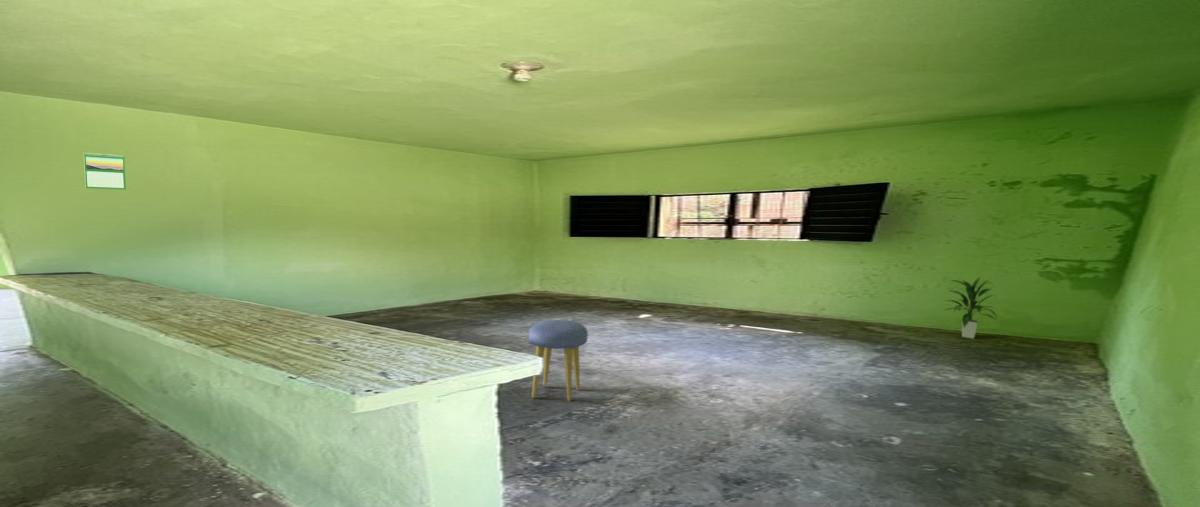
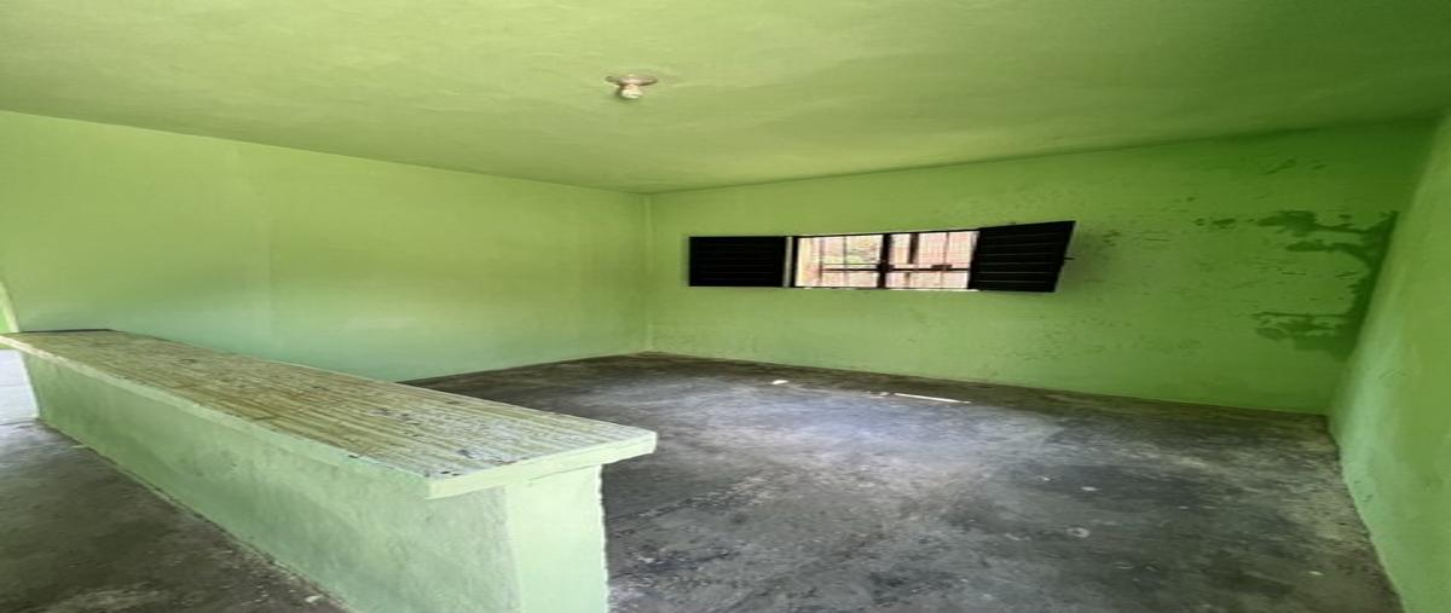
- calendar [83,152,127,191]
- indoor plant [943,275,999,340]
- stool [528,319,589,402]
